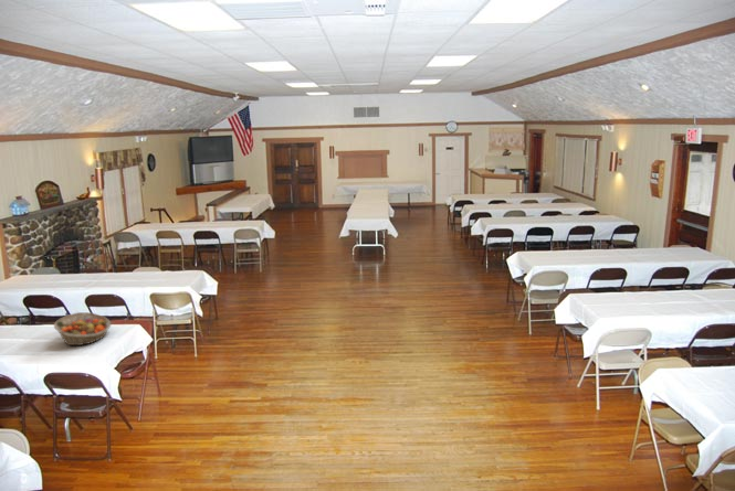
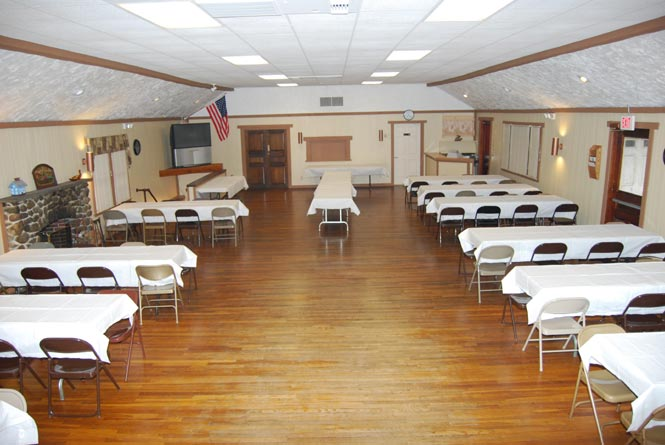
- fruit basket [53,311,112,346]
